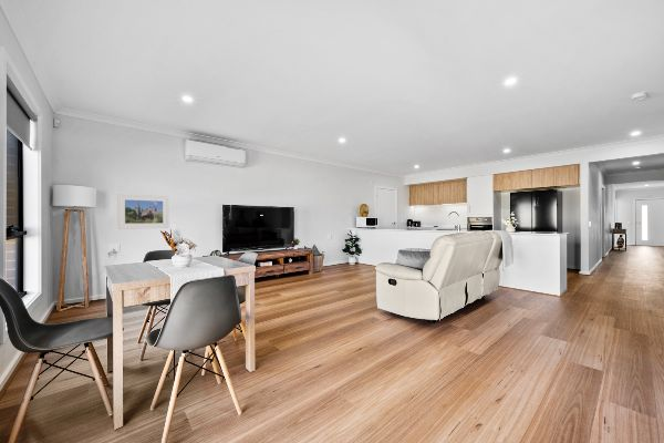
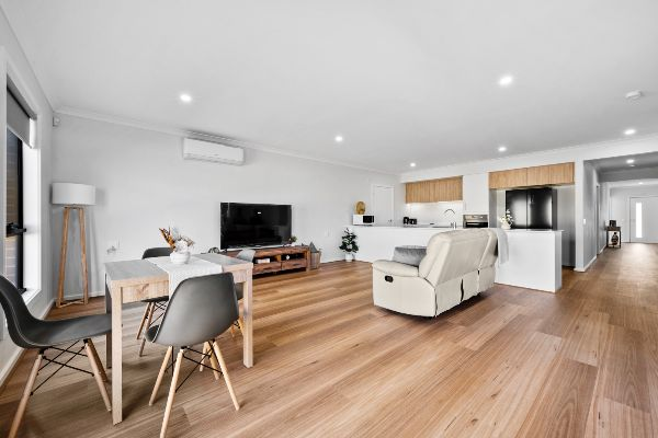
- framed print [117,193,170,230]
